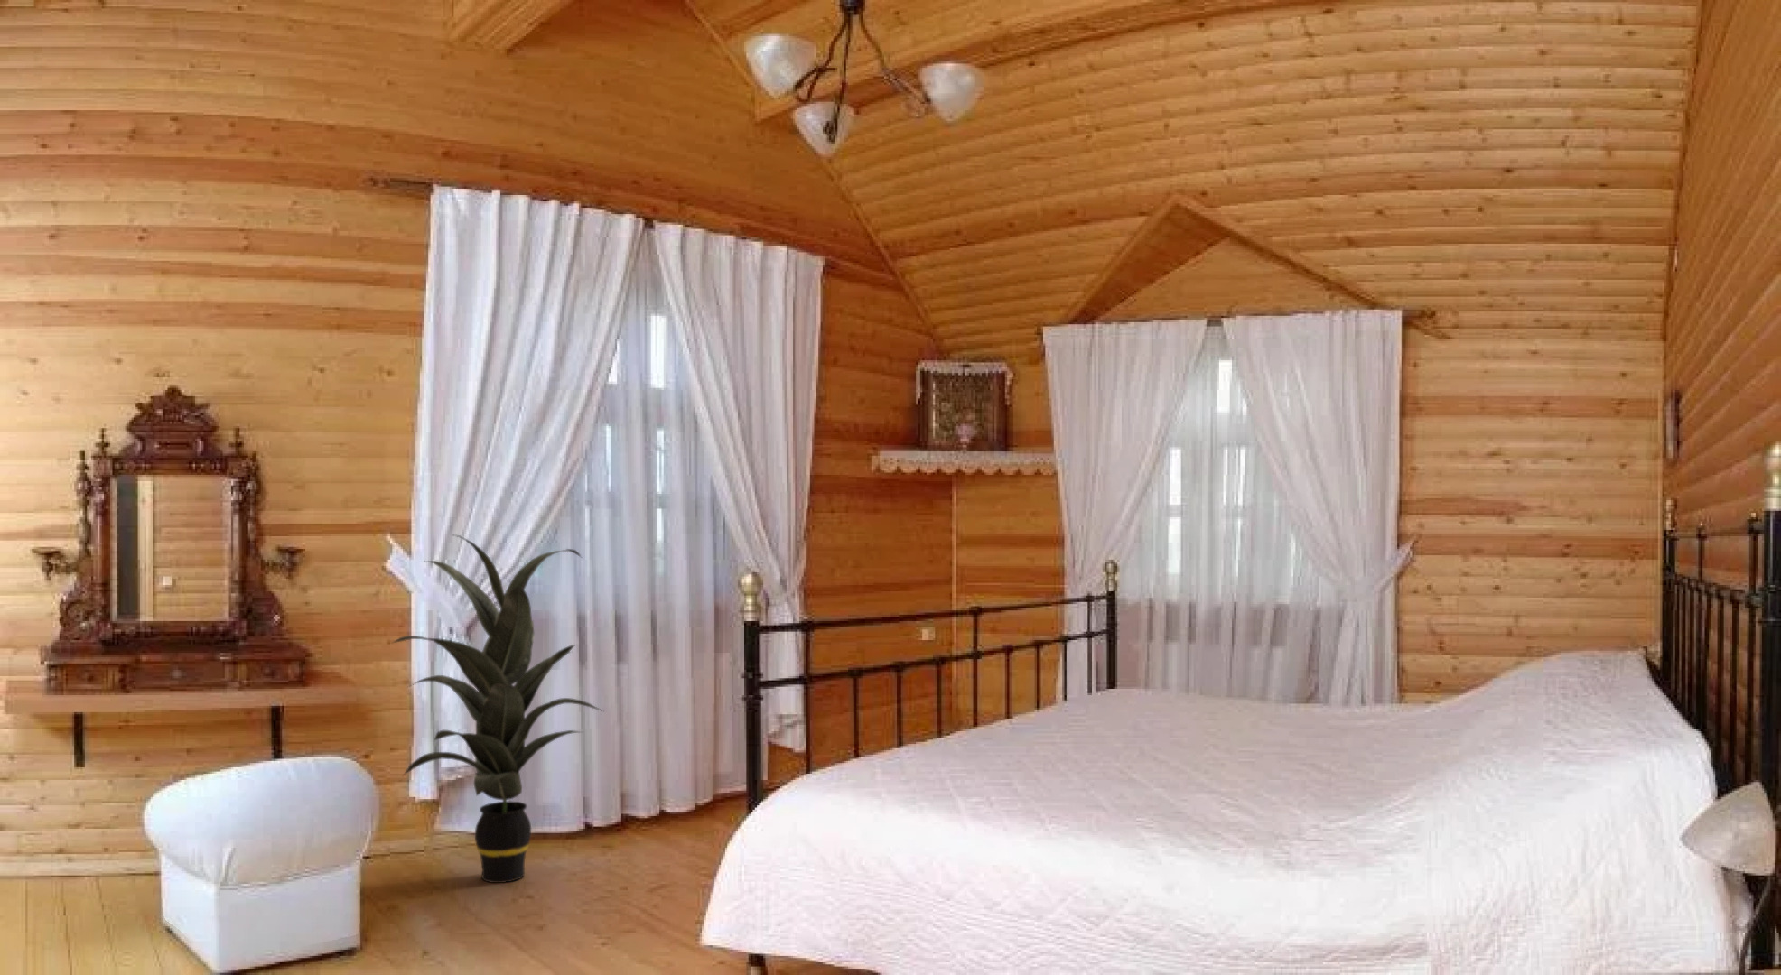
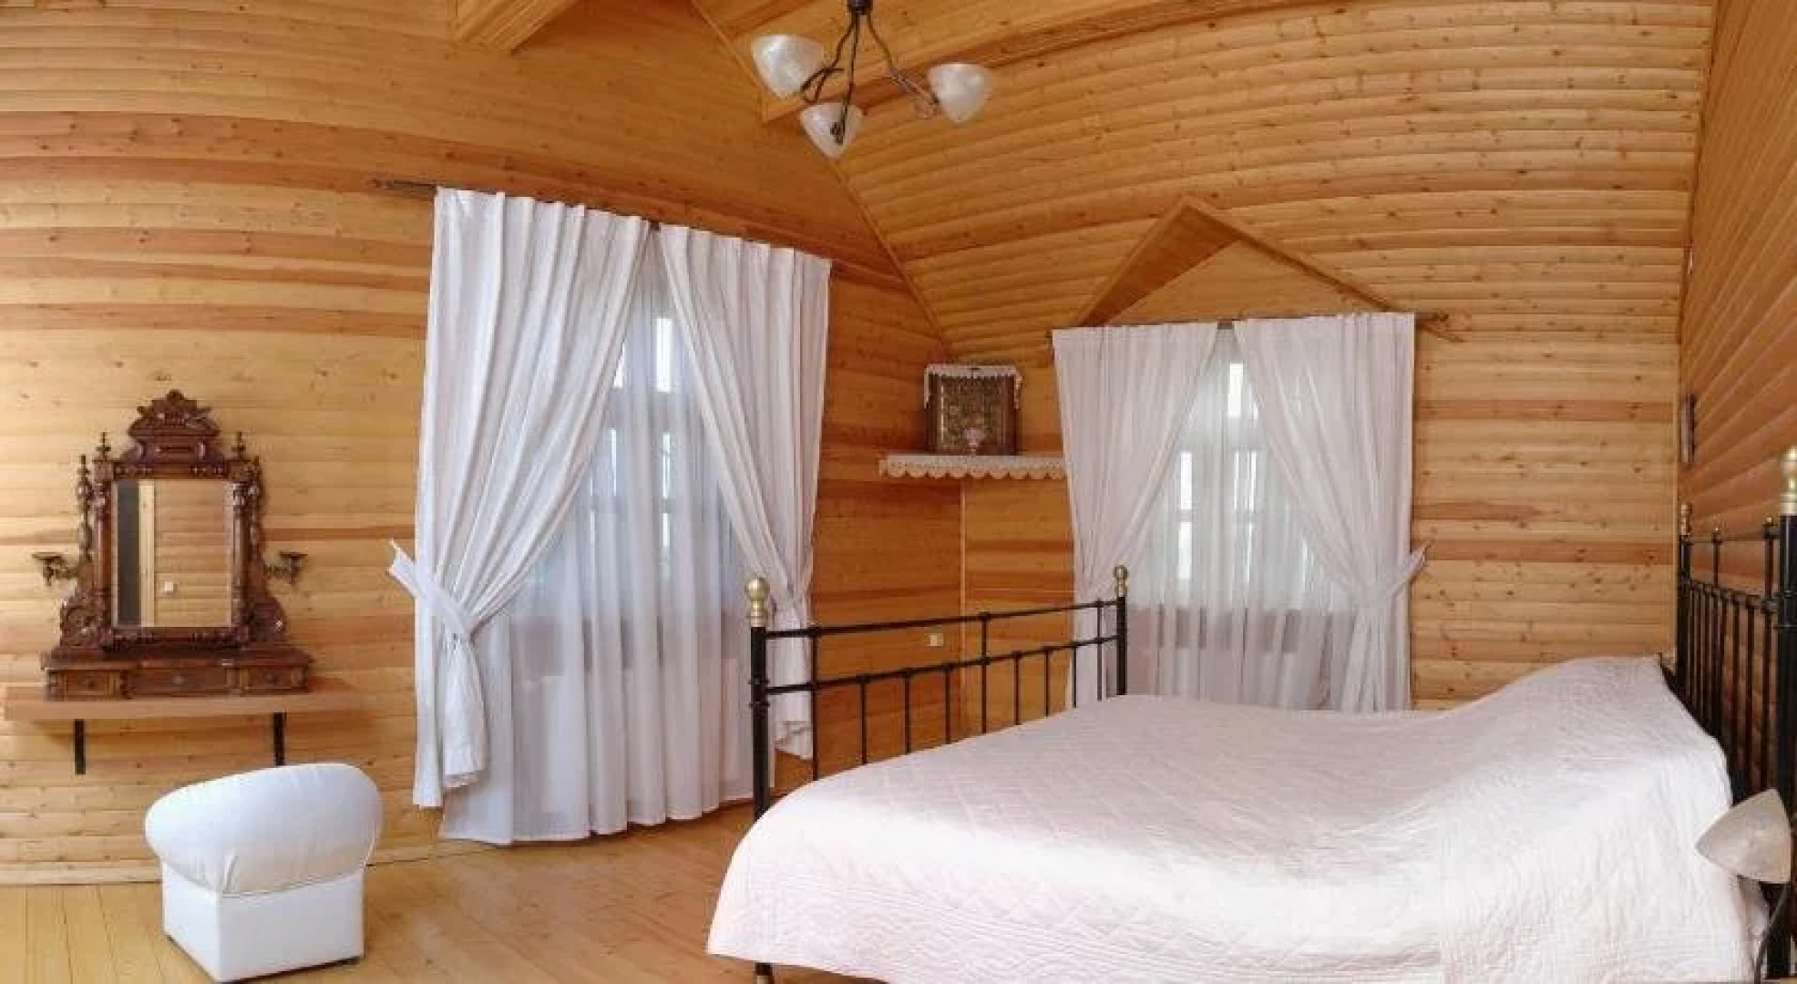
- indoor plant [389,533,604,884]
